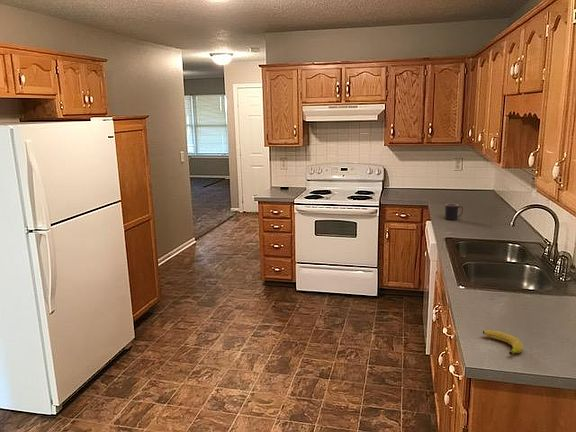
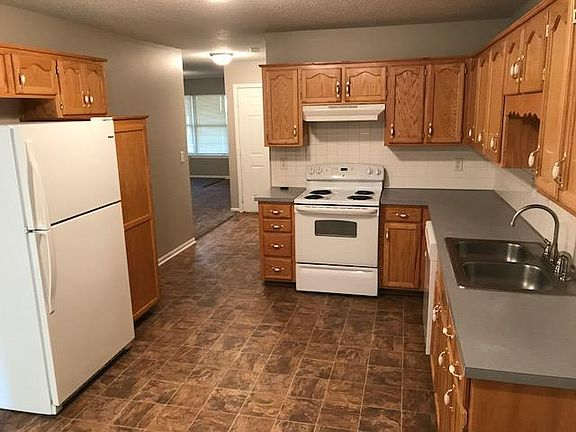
- mug [444,203,464,221]
- fruit [482,329,524,356]
